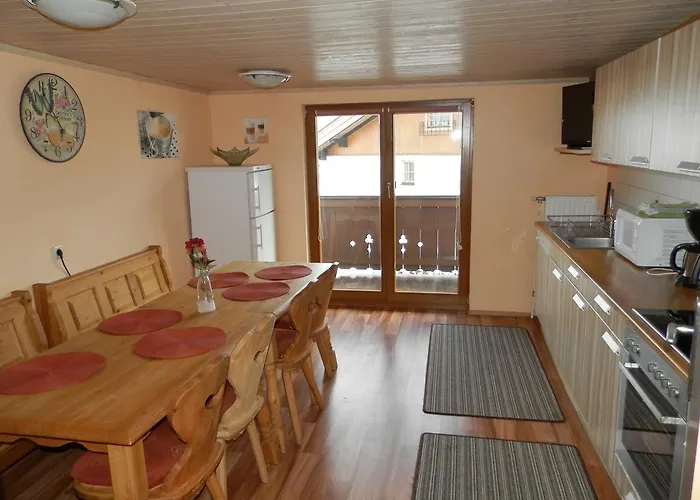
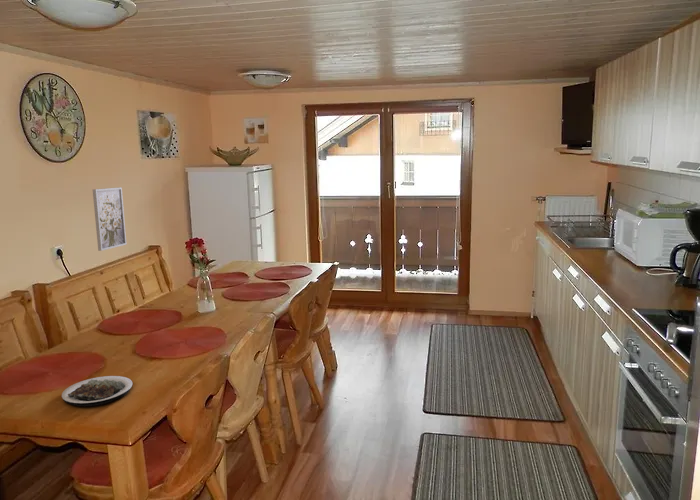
+ plate [61,375,133,407]
+ wall art [92,186,128,252]
